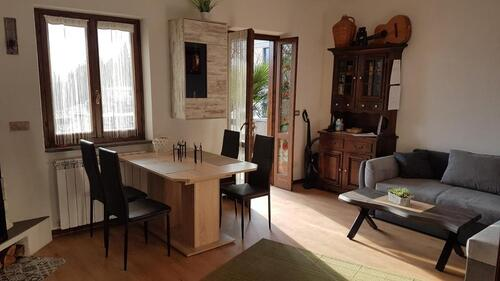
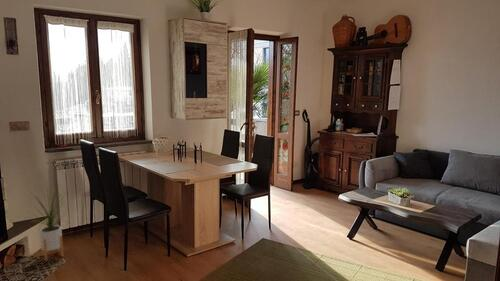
+ house plant [28,182,70,262]
